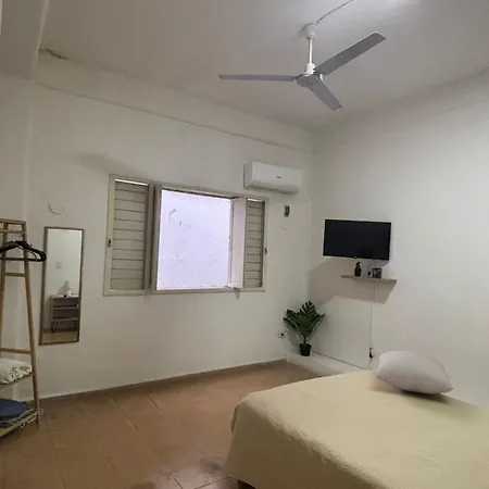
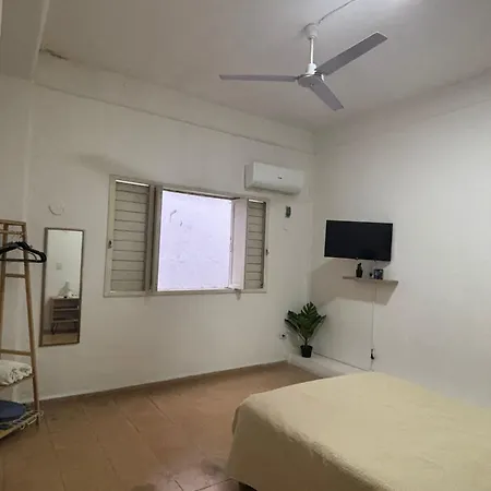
- pillow [375,350,455,394]
